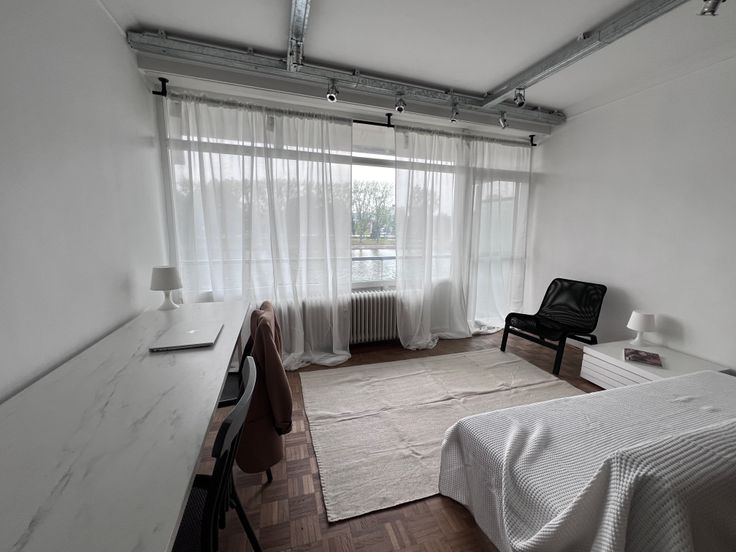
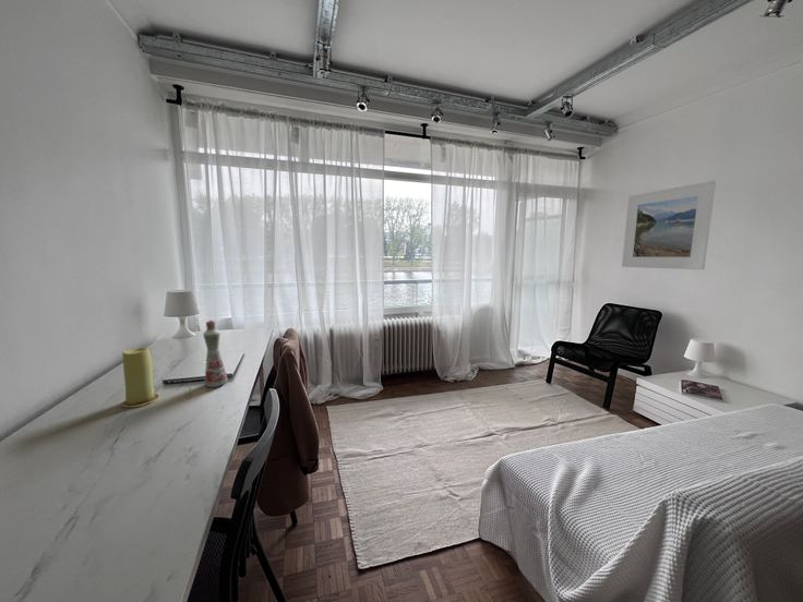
+ candle [121,347,160,408]
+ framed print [621,180,717,270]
+ bottle [202,320,229,388]
